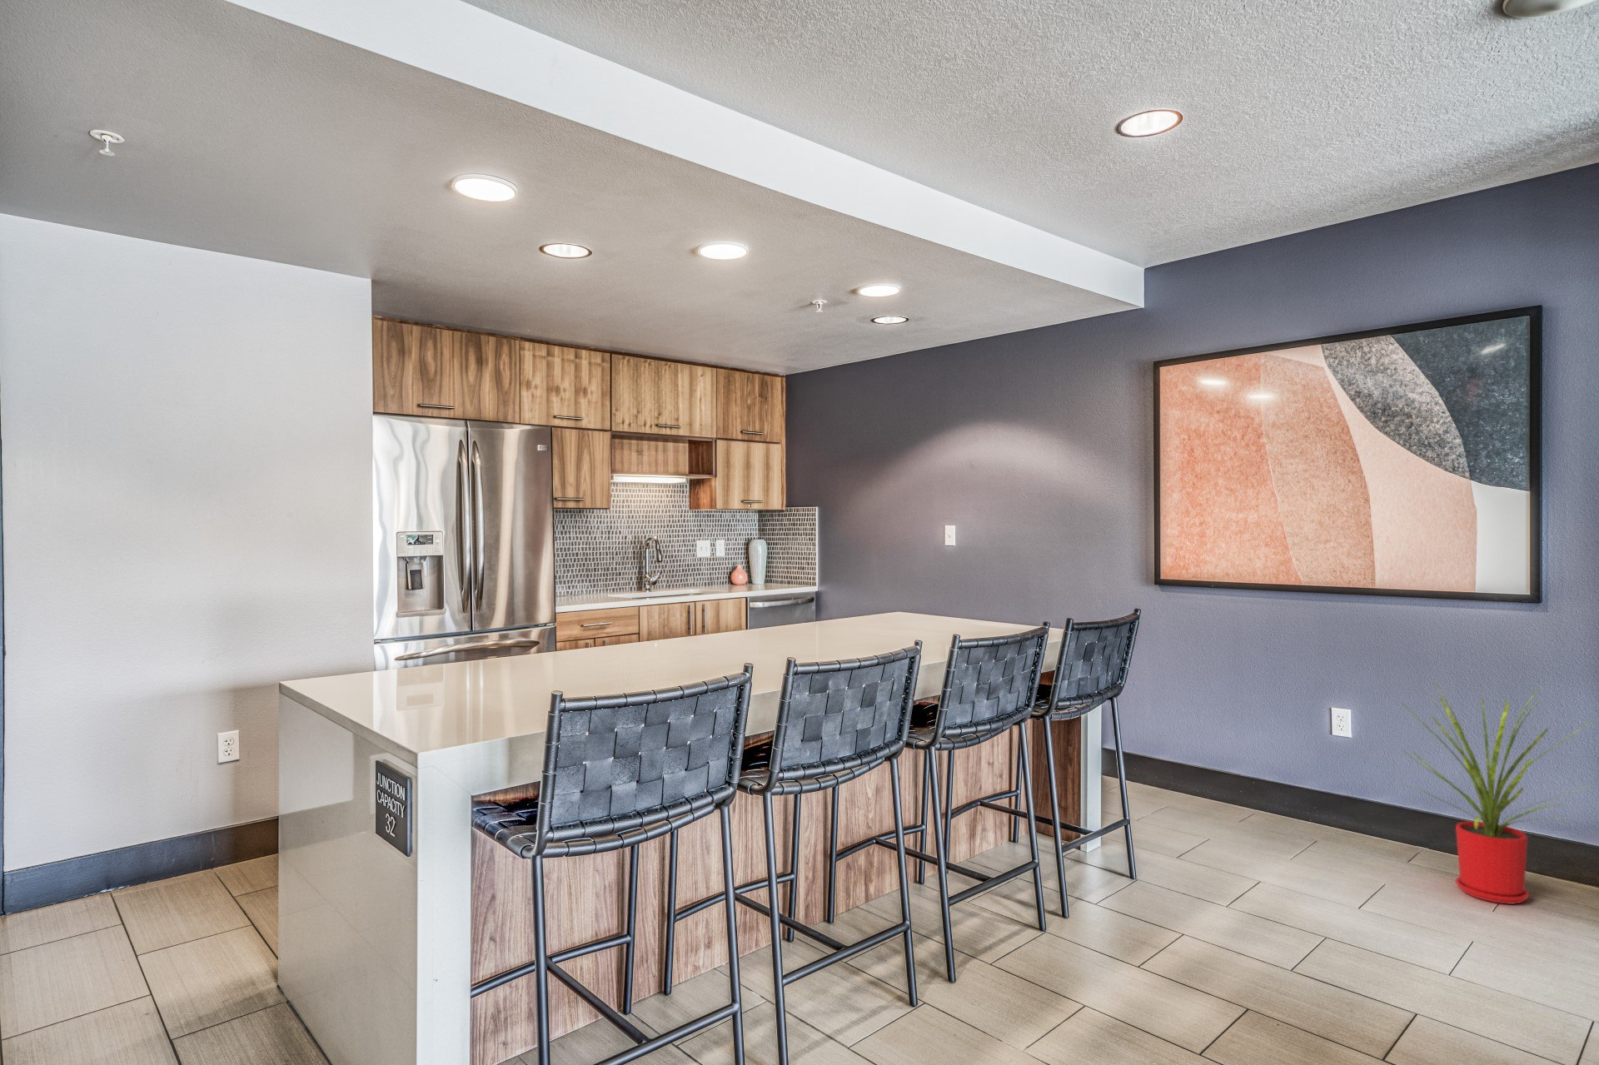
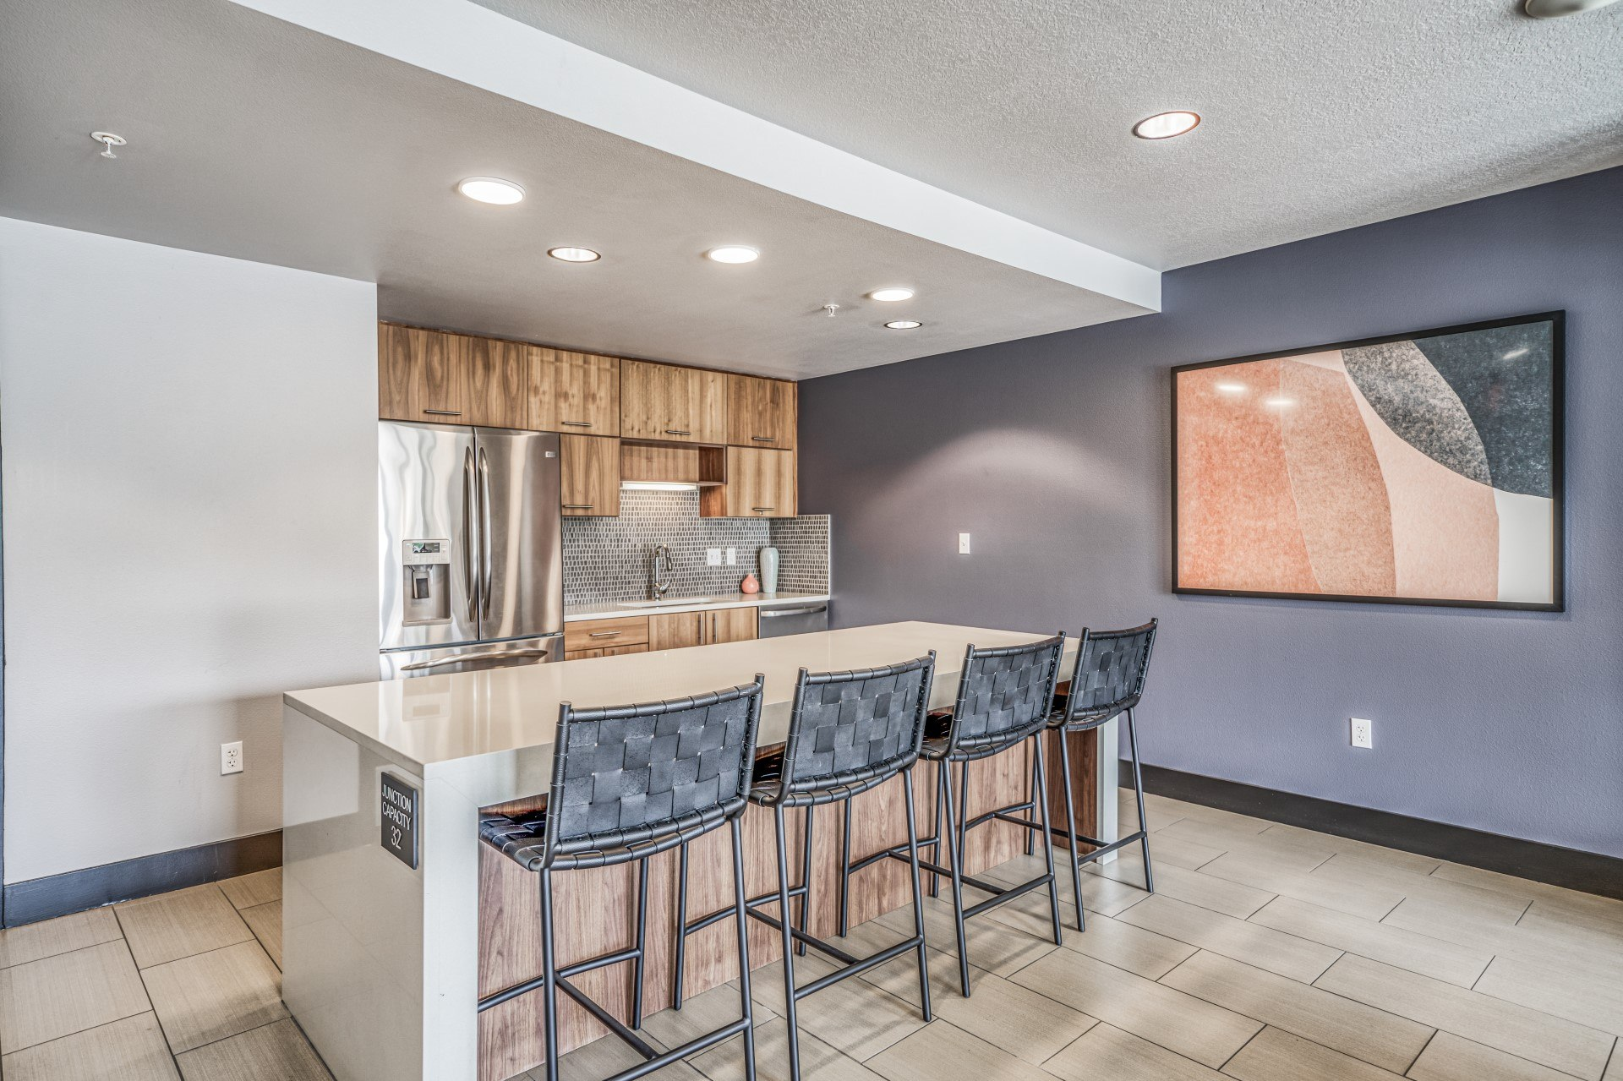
- house plant [1398,680,1594,905]
